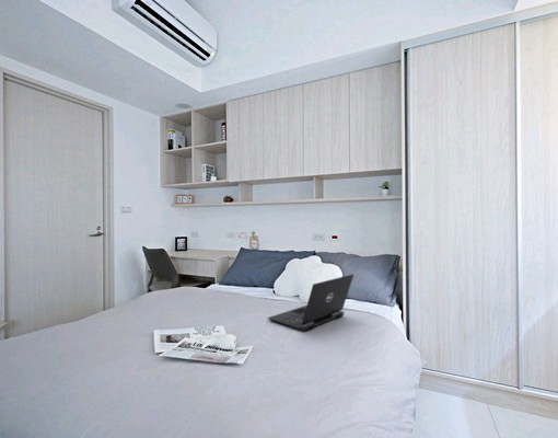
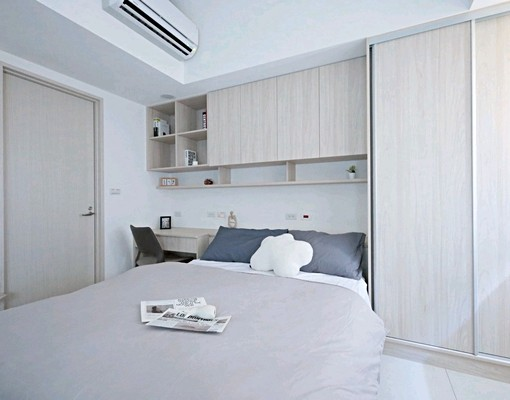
- laptop [267,273,354,332]
